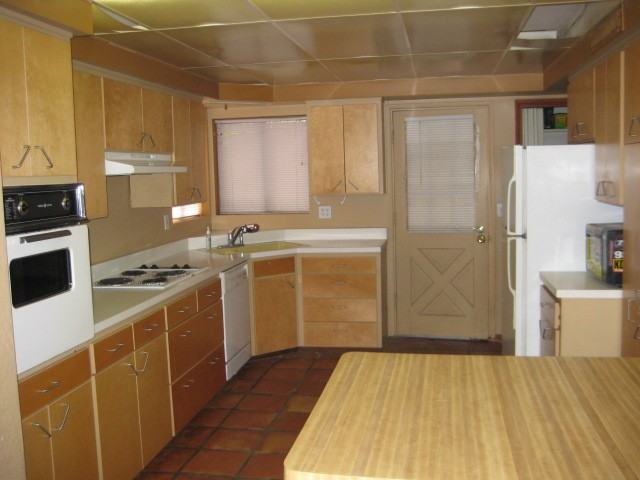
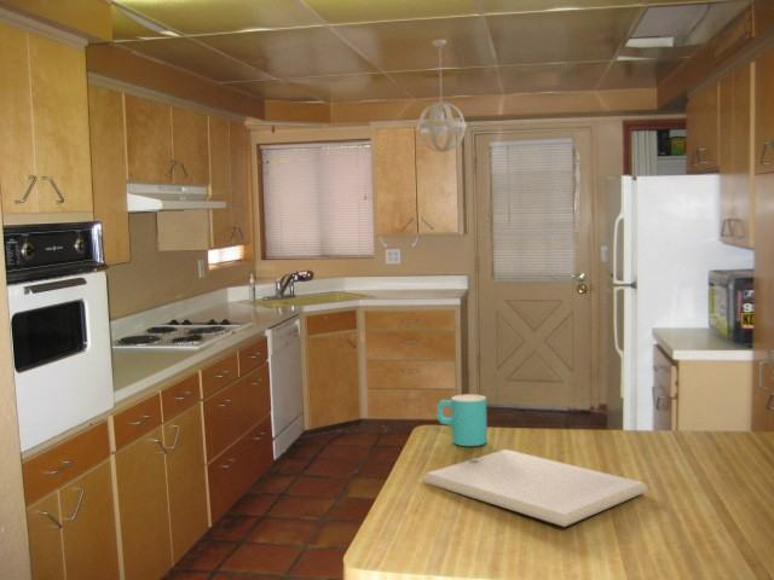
+ cup [437,393,489,447]
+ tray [421,448,648,528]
+ pendant light [416,39,468,153]
